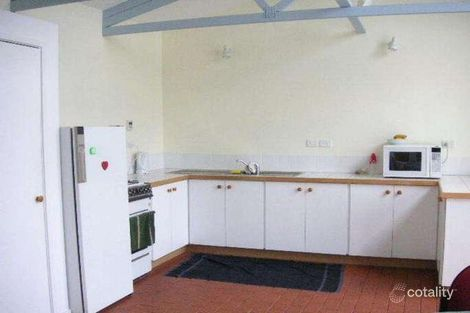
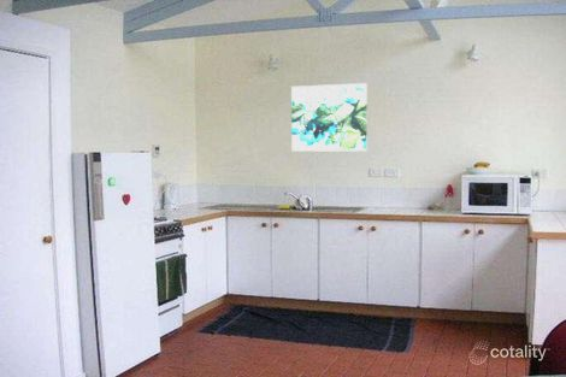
+ wall art [290,82,369,153]
